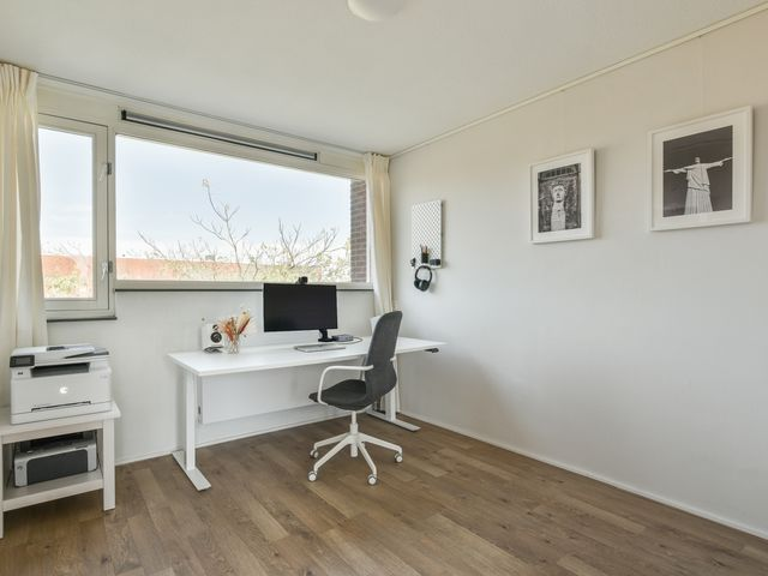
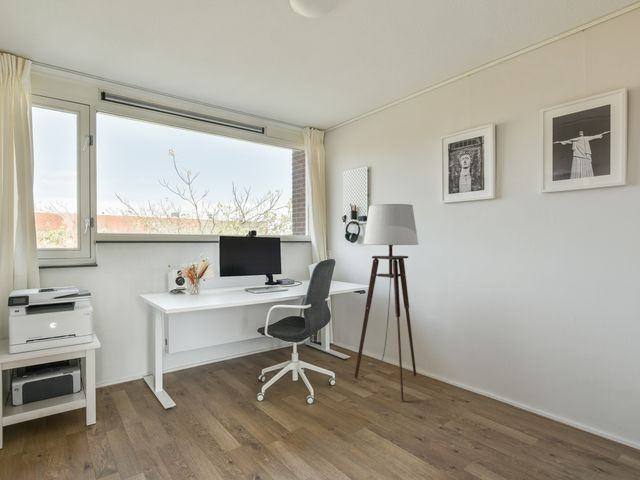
+ floor lamp [354,203,420,402]
